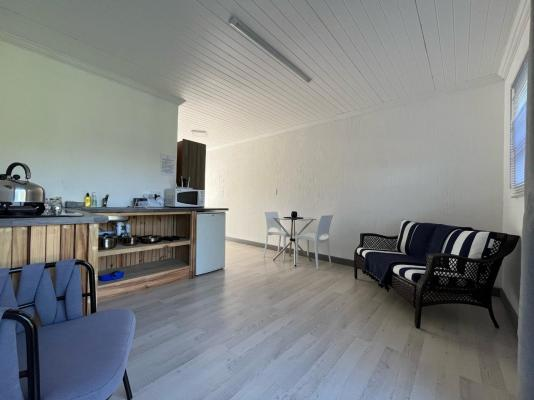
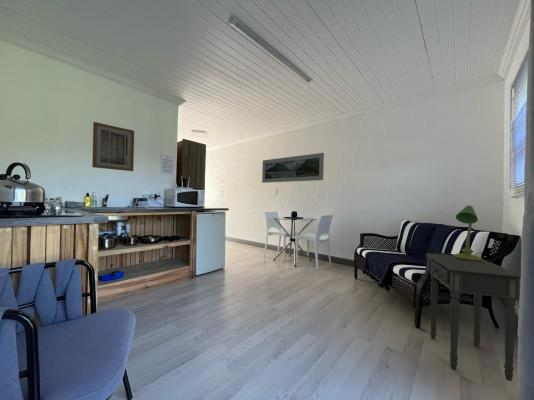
+ table lamp [452,205,483,261]
+ wall art [91,121,135,172]
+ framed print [261,152,325,184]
+ side table [425,253,522,382]
